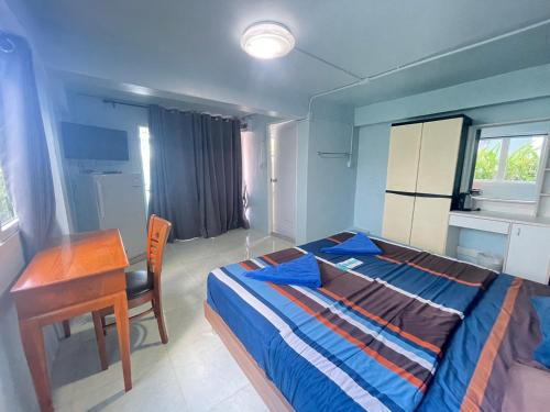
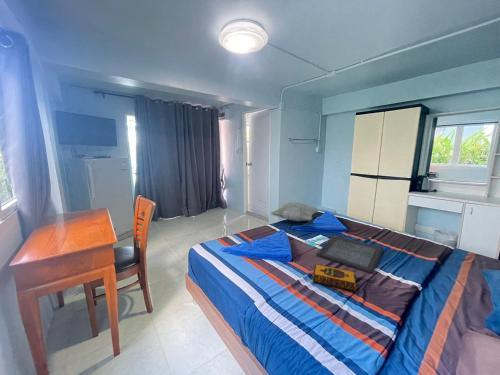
+ decorative pillow [269,201,320,222]
+ serving tray [316,235,384,274]
+ hardback book [312,263,357,292]
